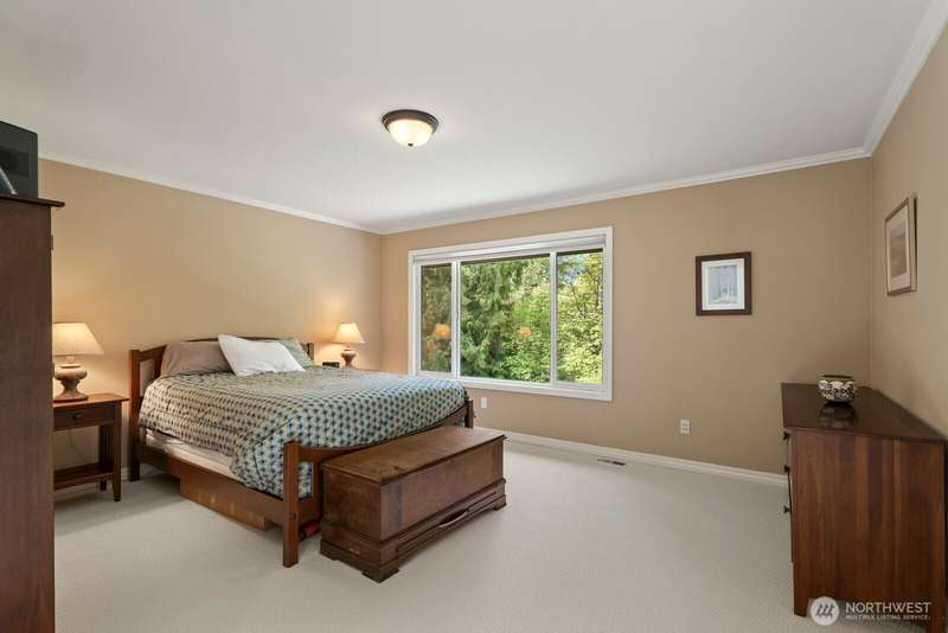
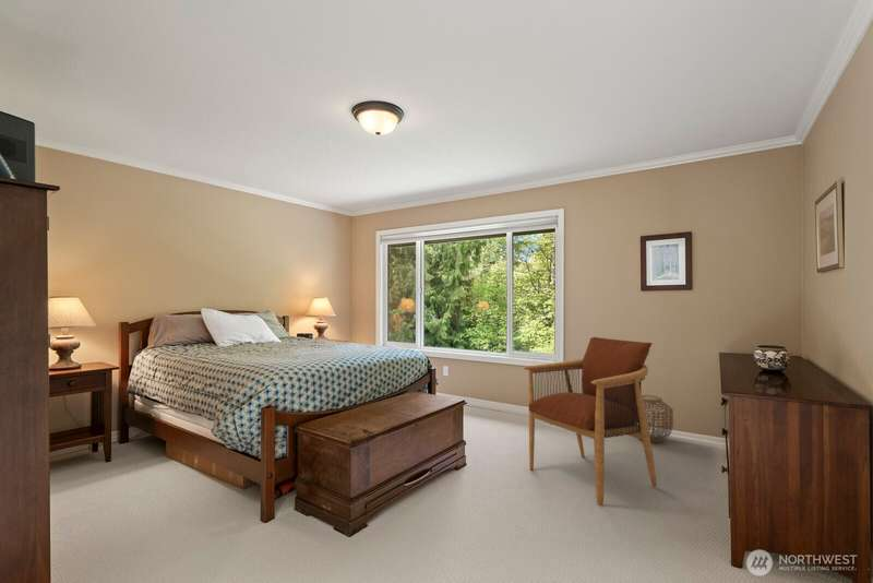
+ armchair [522,336,658,505]
+ woven basket [637,394,674,444]
